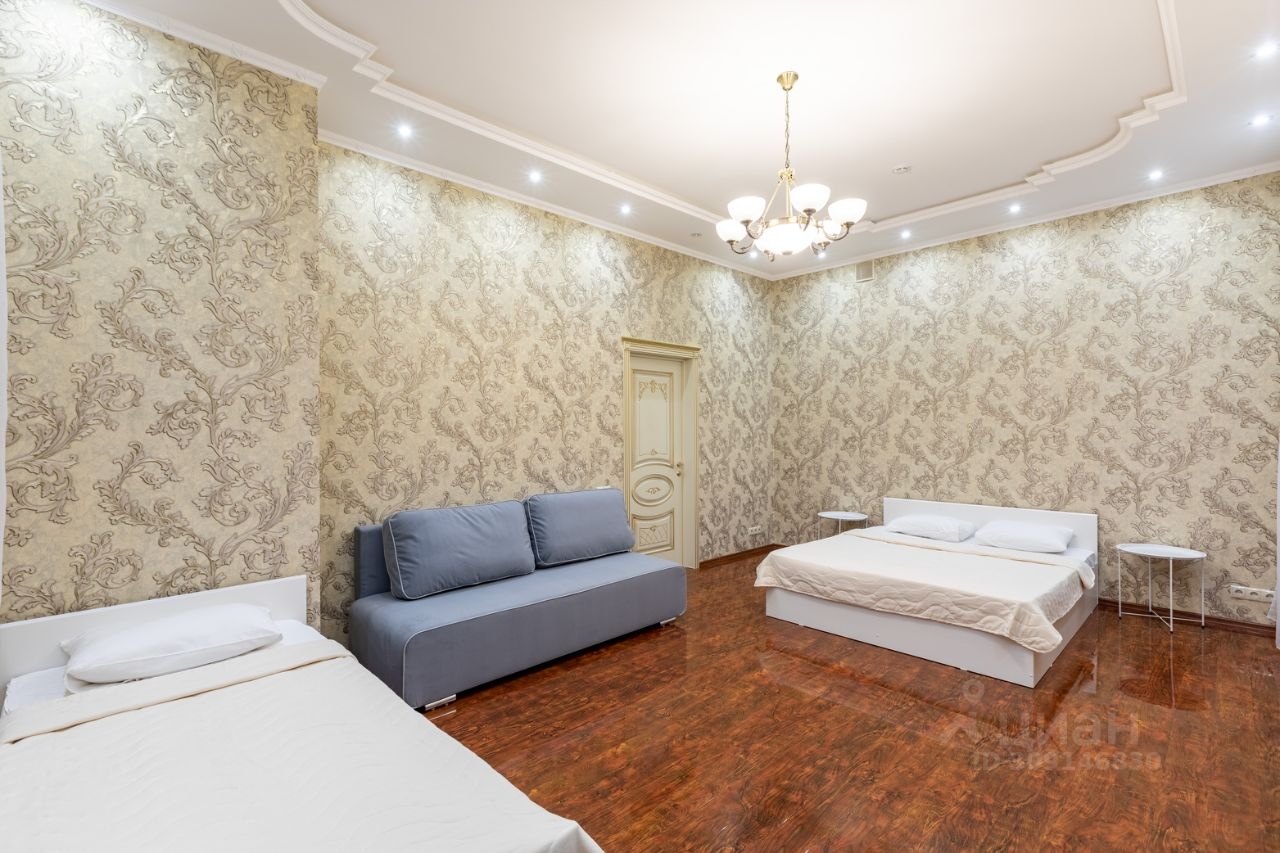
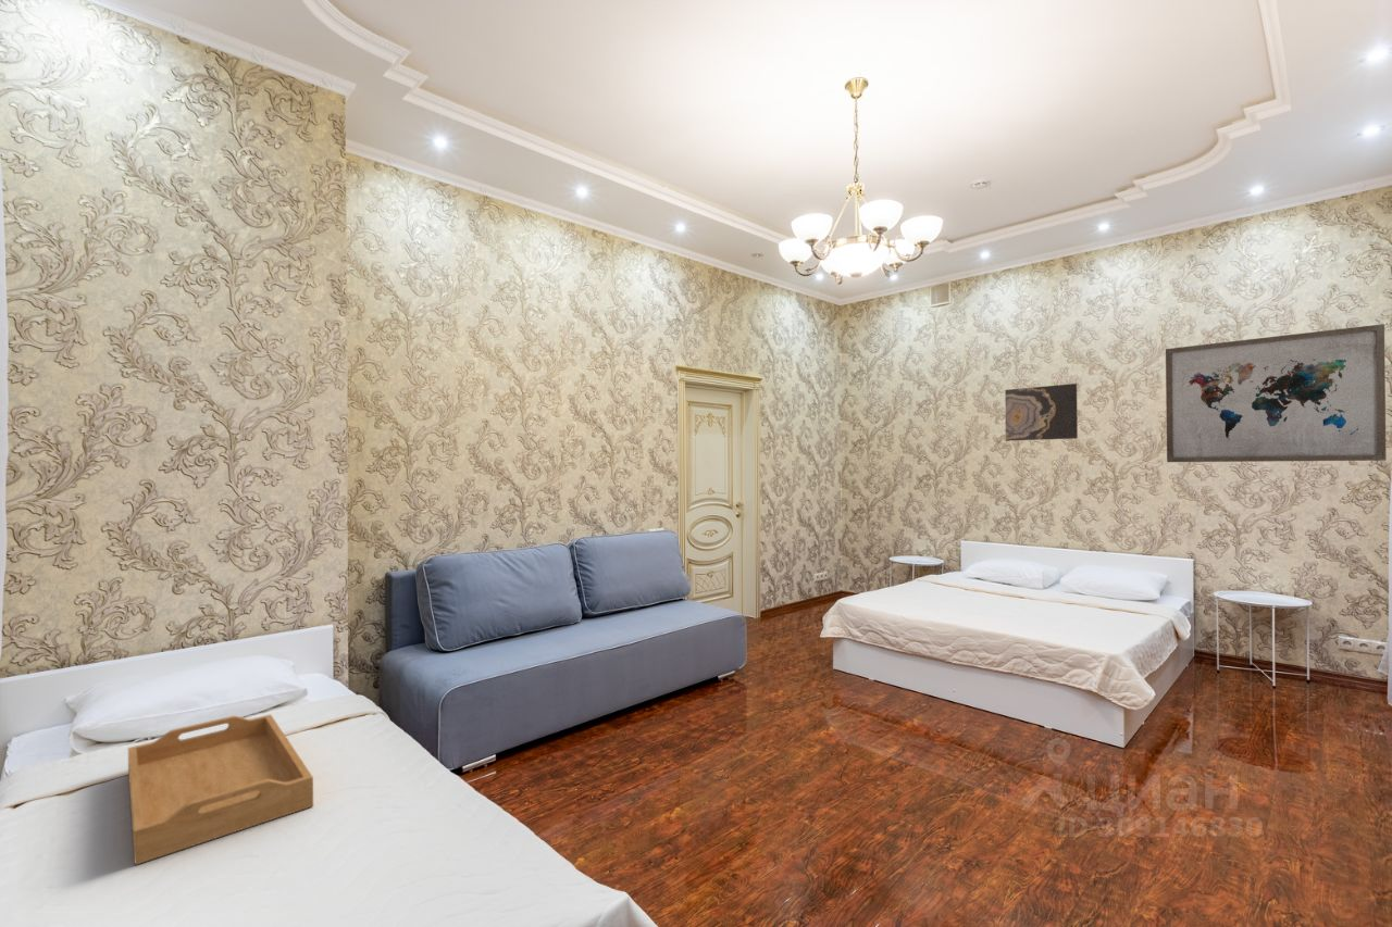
+ serving tray [127,713,314,866]
+ wall art [1004,383,1079,442]
+ wall art [1165,323,1388,463]
